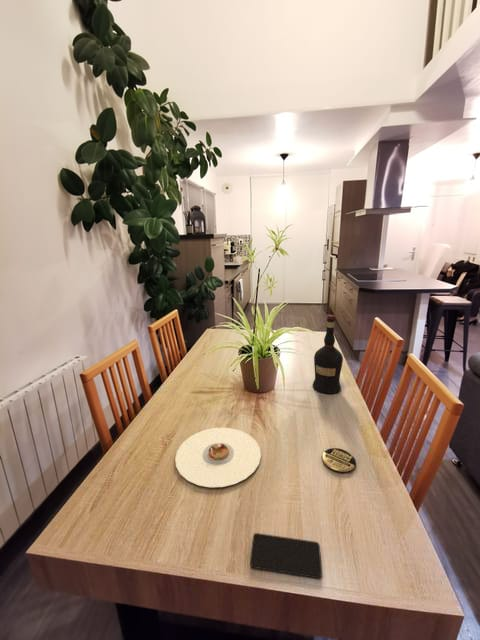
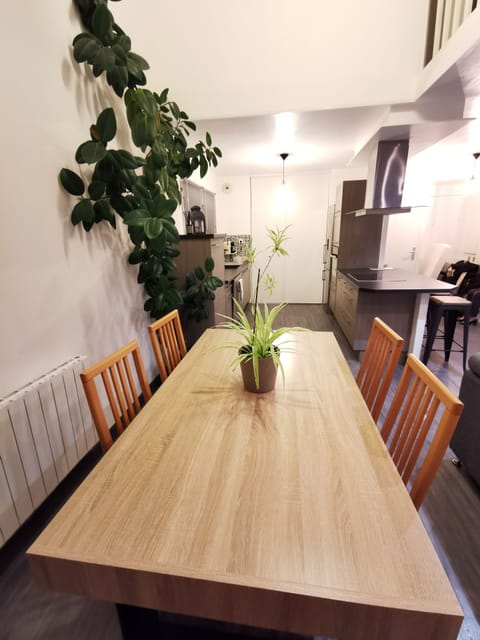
- plate [174,427,262,488]
- smartphone [249,532,323,579]
- liquor [312,314,344,394]
- coaster [321,447,357,473]
